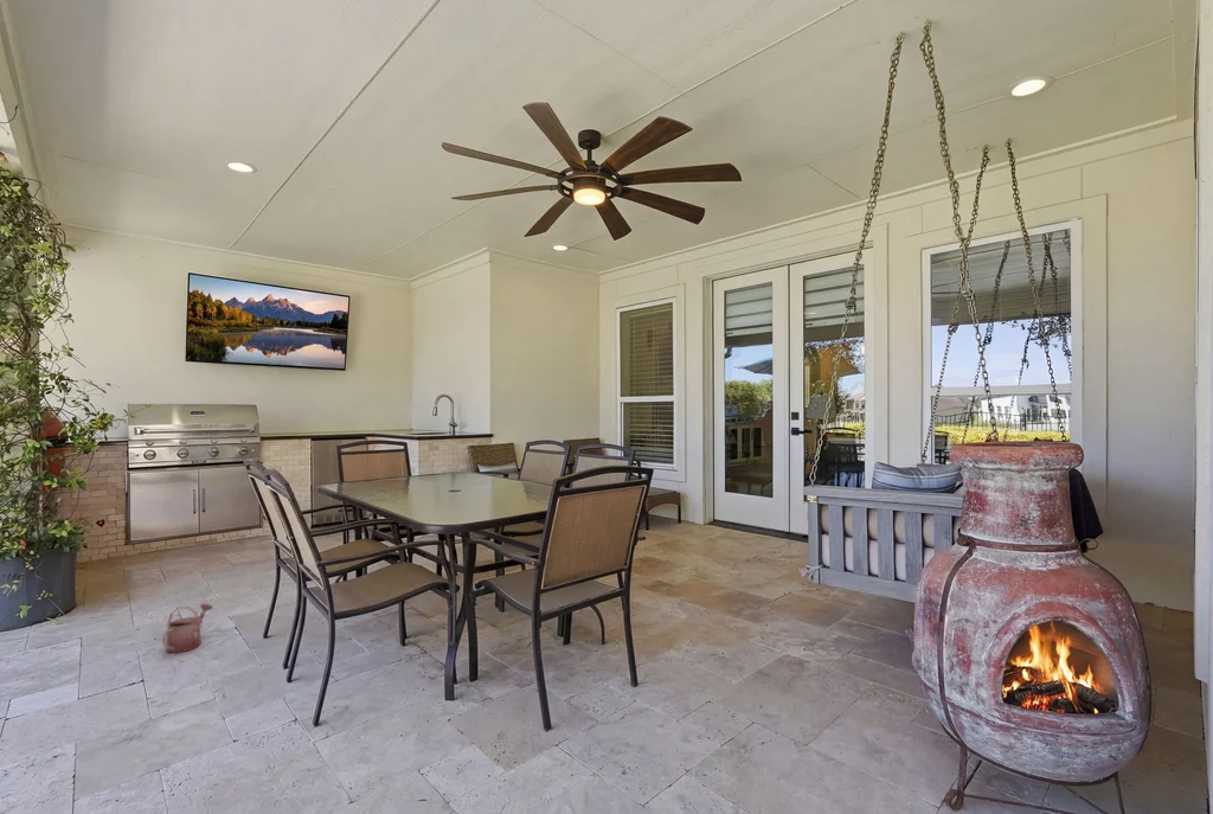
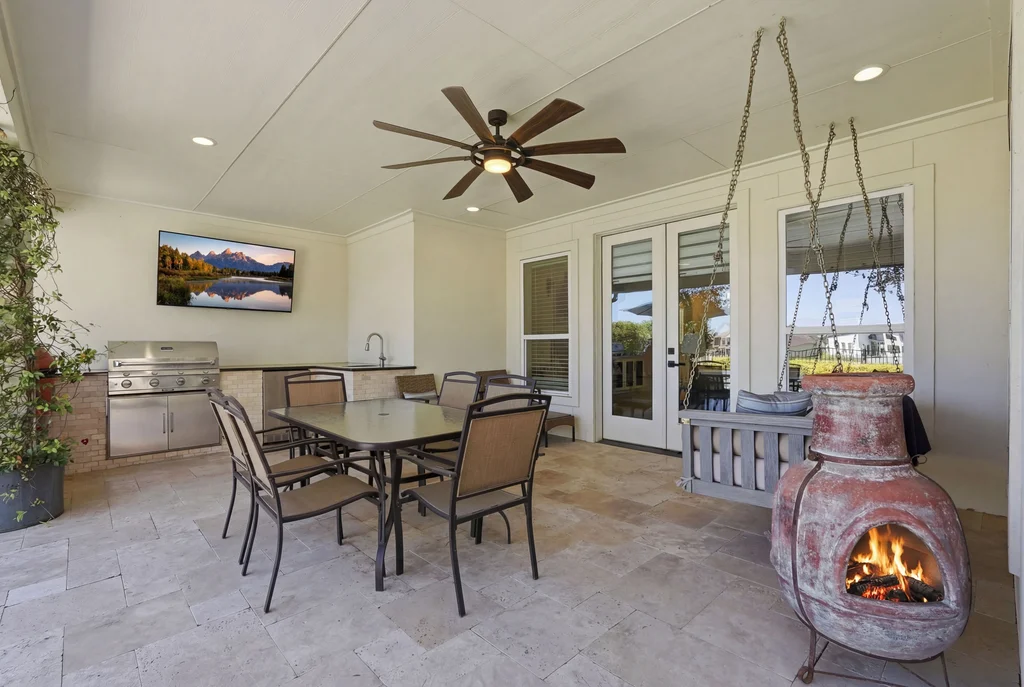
- watering can [161,603,214,654]
